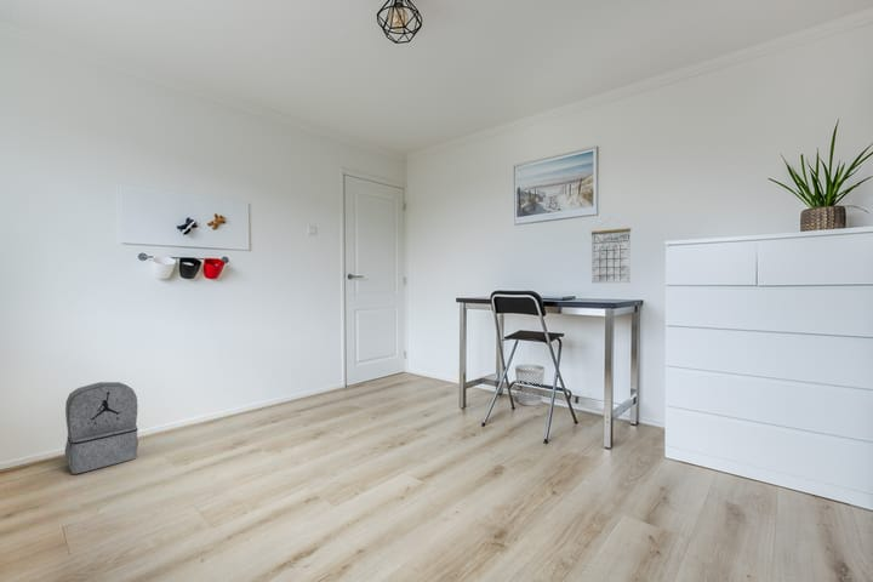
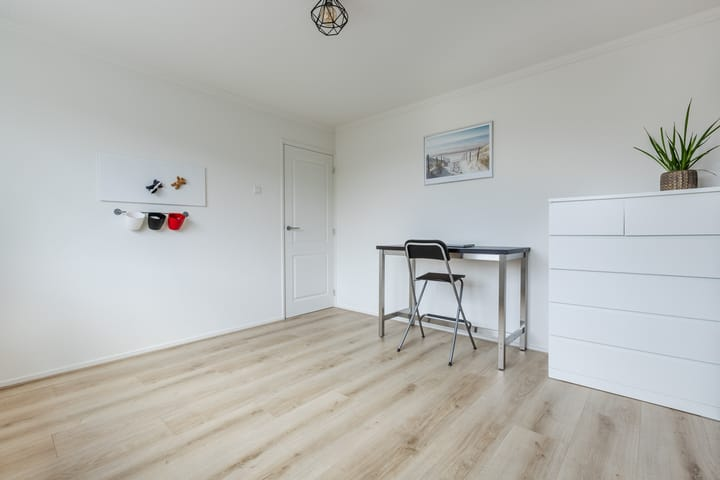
- wastebasket [514,364,546,407]
- backpack [64,381,139,475]
- calendar [590,217,632,284]
